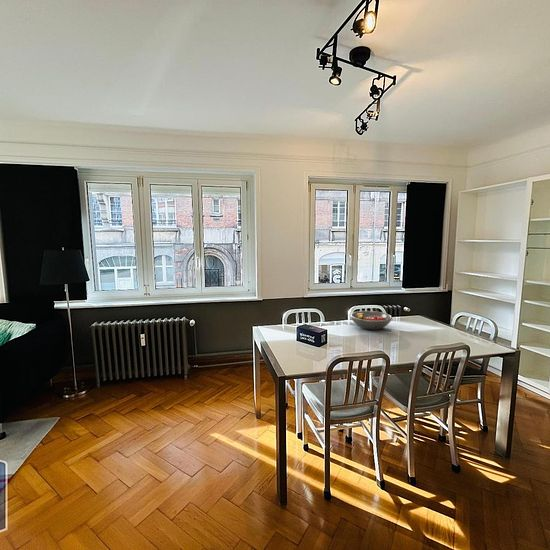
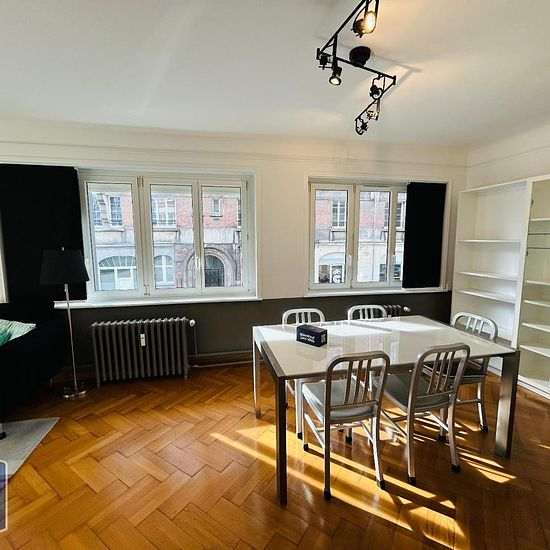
- fruit bowl [349,310,393,331]
